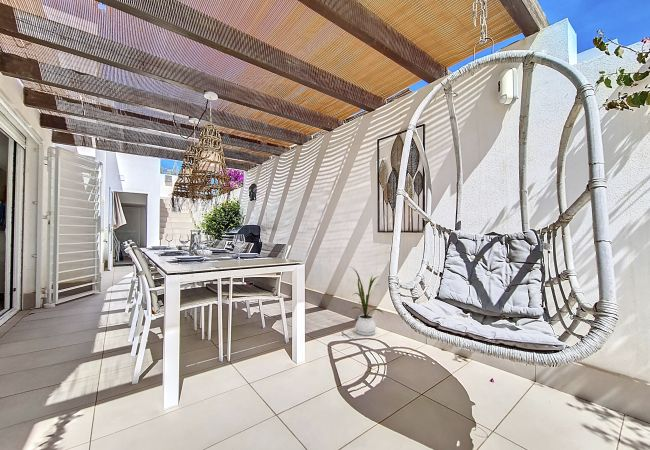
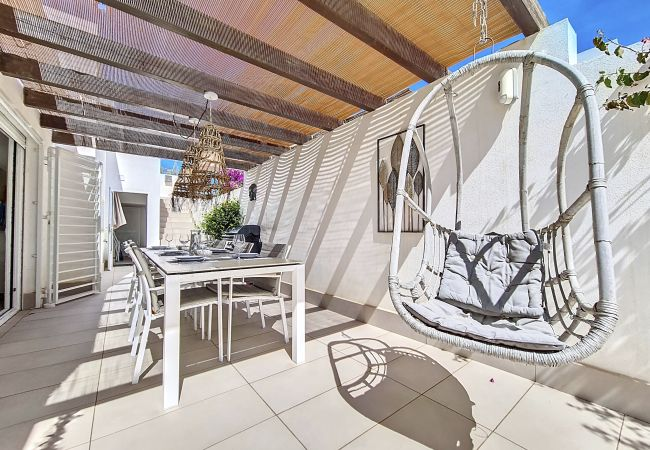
- house plant [350,266,384,337]
